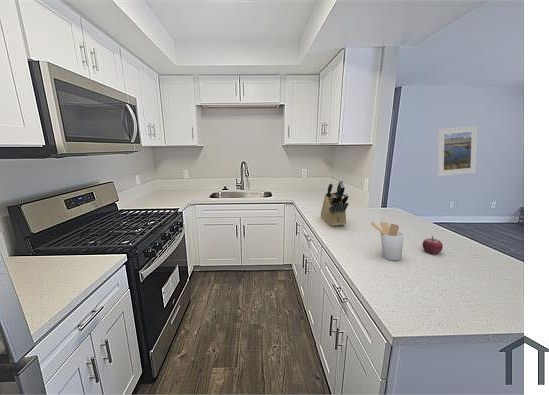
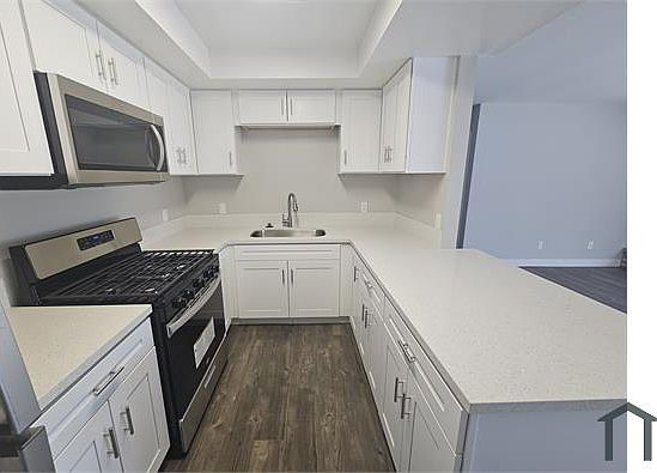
- fruit [421,235,444,255]
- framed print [437,125,479,177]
- utensil holder [370,221,404,261]
- knife block [320,179,350,227]
